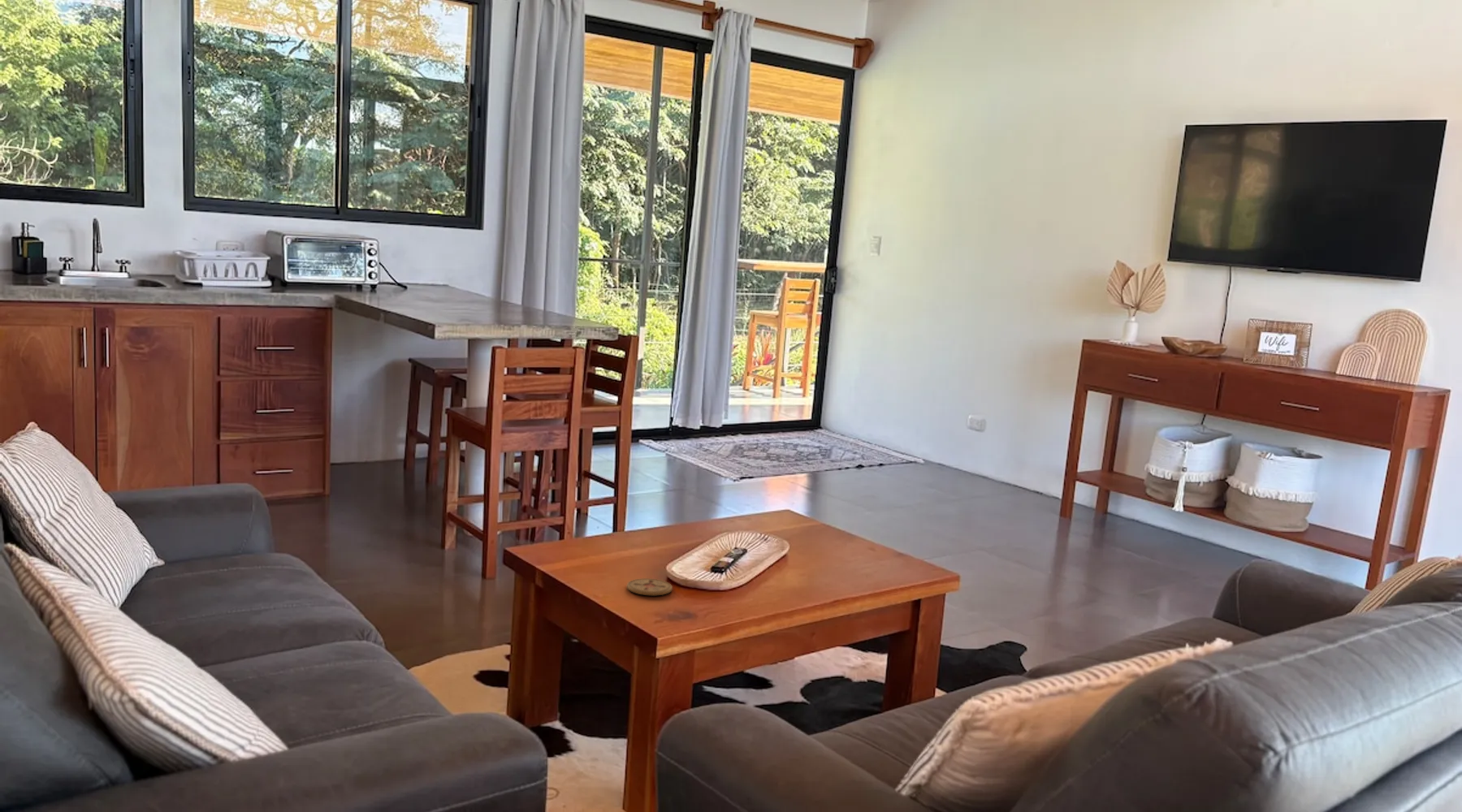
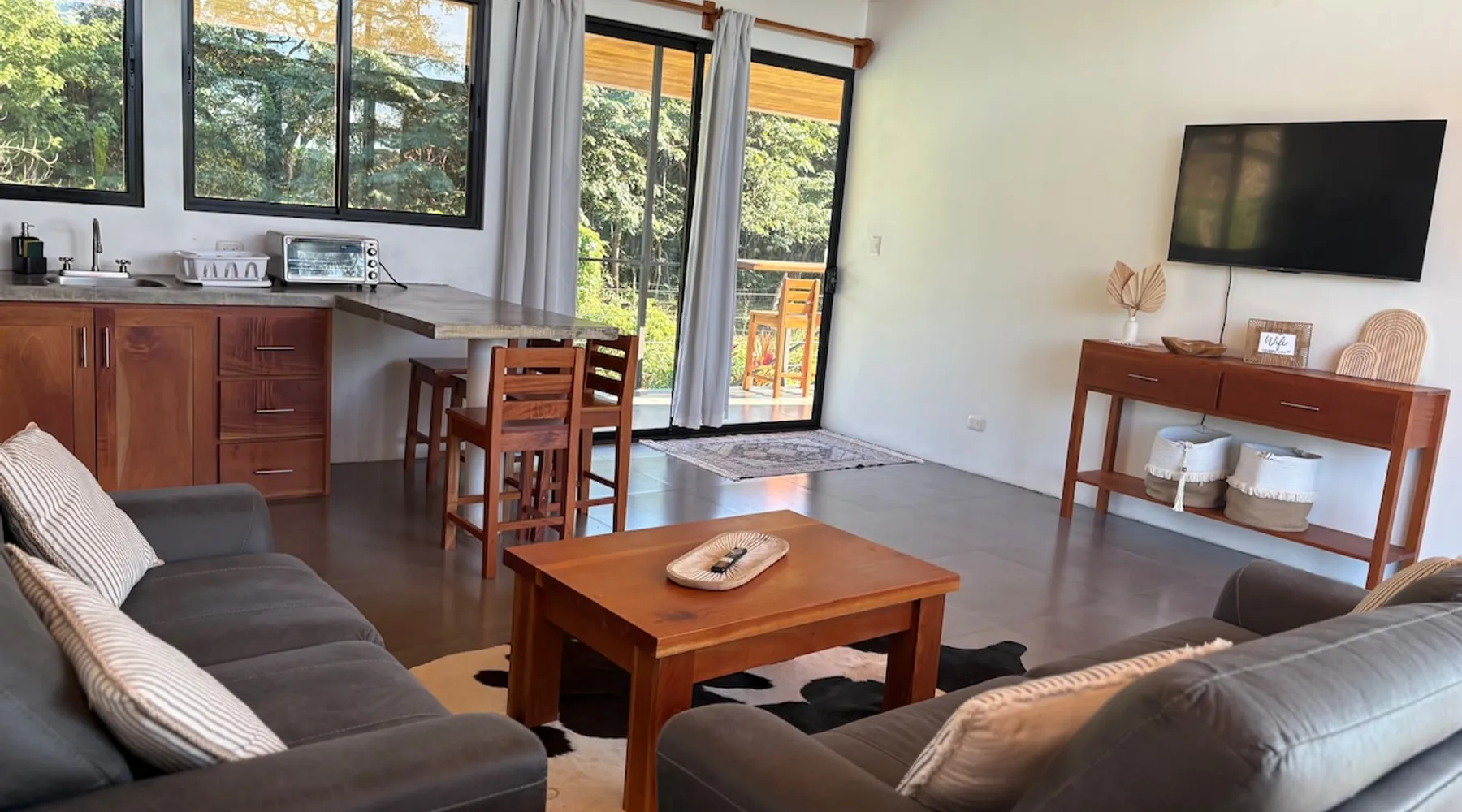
- coaster [626,577,673,596]
